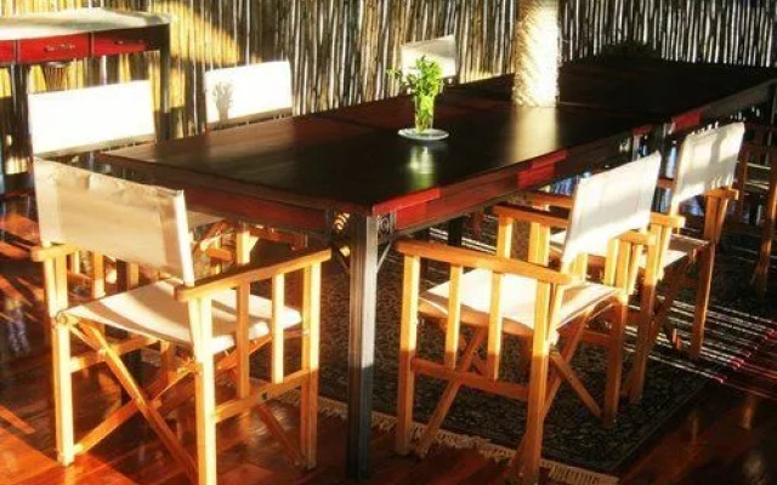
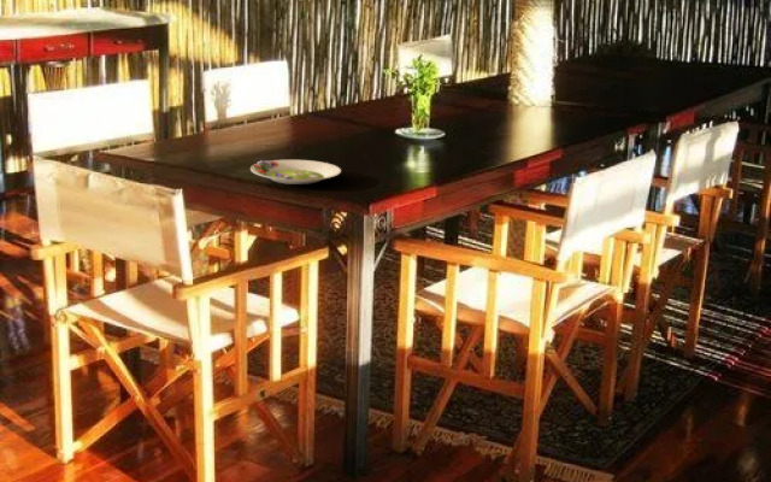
+ salad plate [249,159,342,186]
